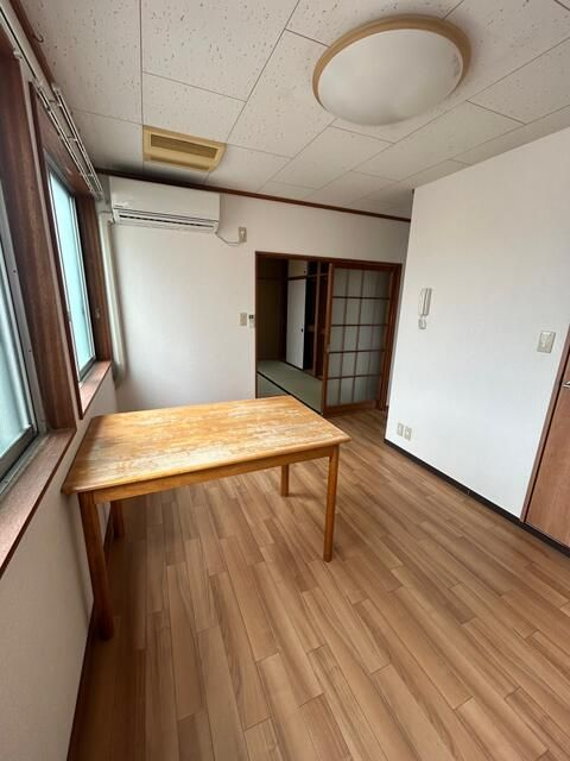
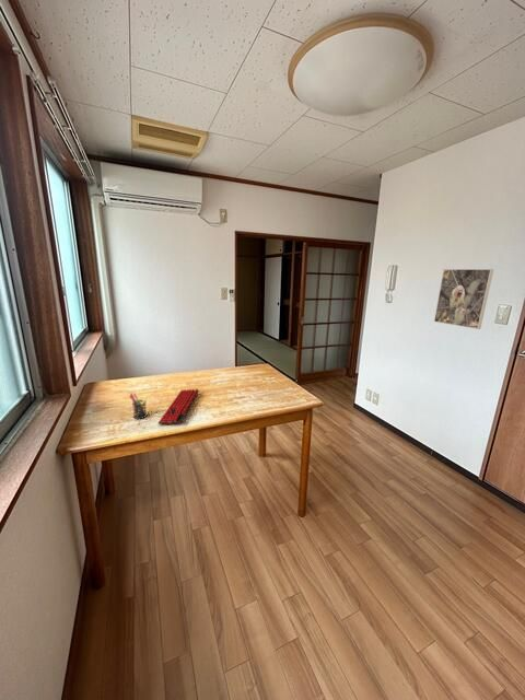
+ keyboard [158,387,200,425]
+ pen holder [128,392,149,420]
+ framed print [433,268,494,330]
